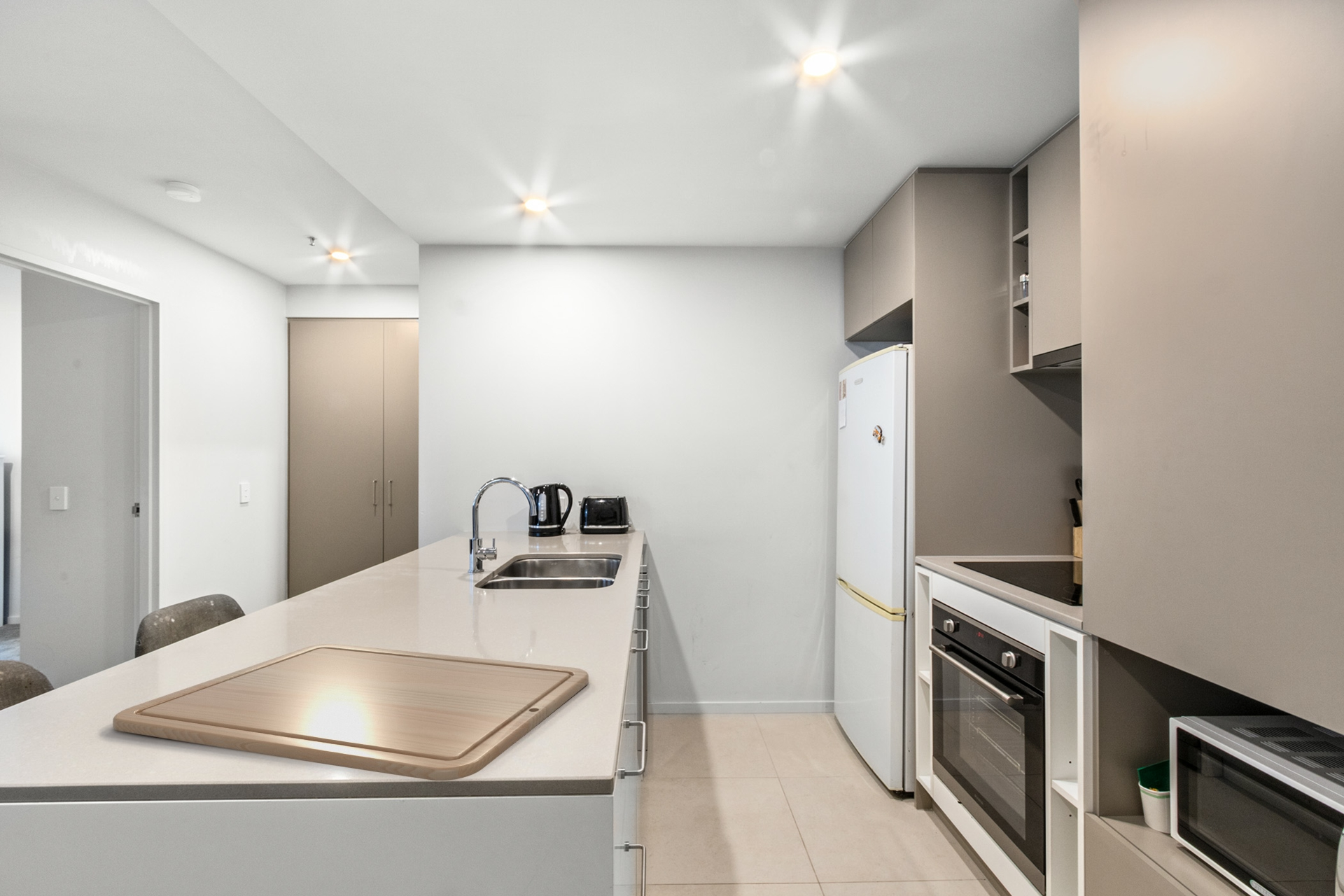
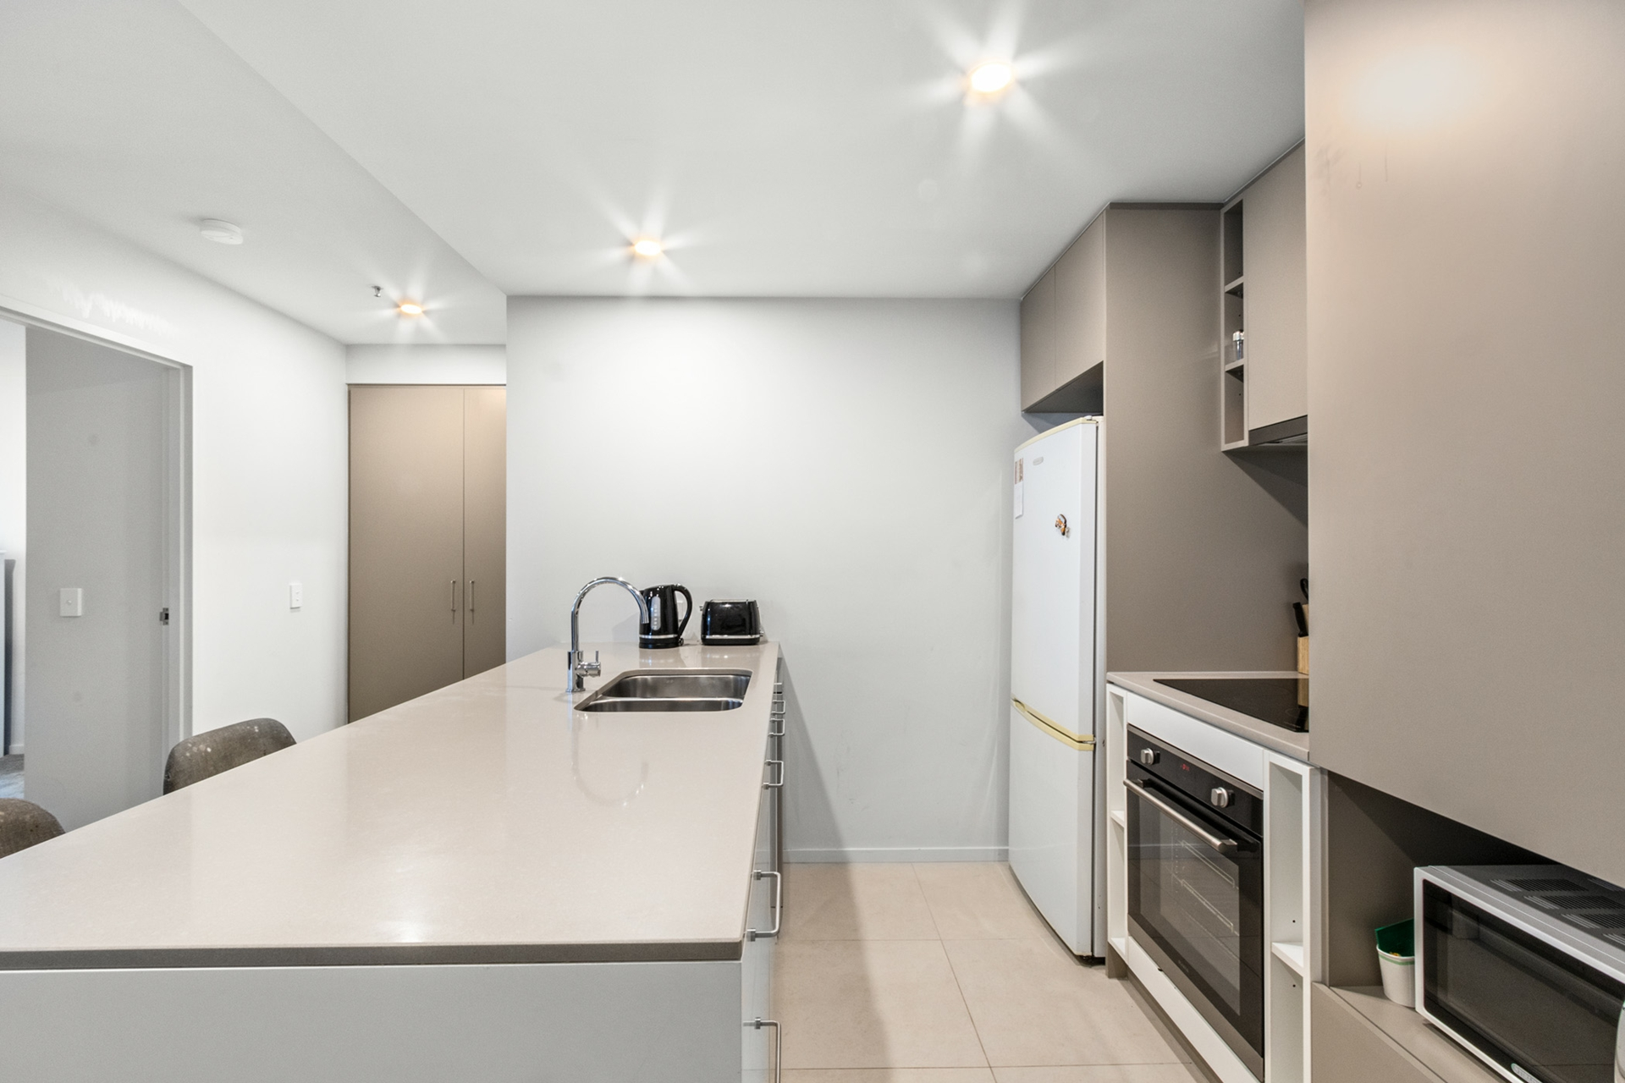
- chopping board [112,643,589,781]
